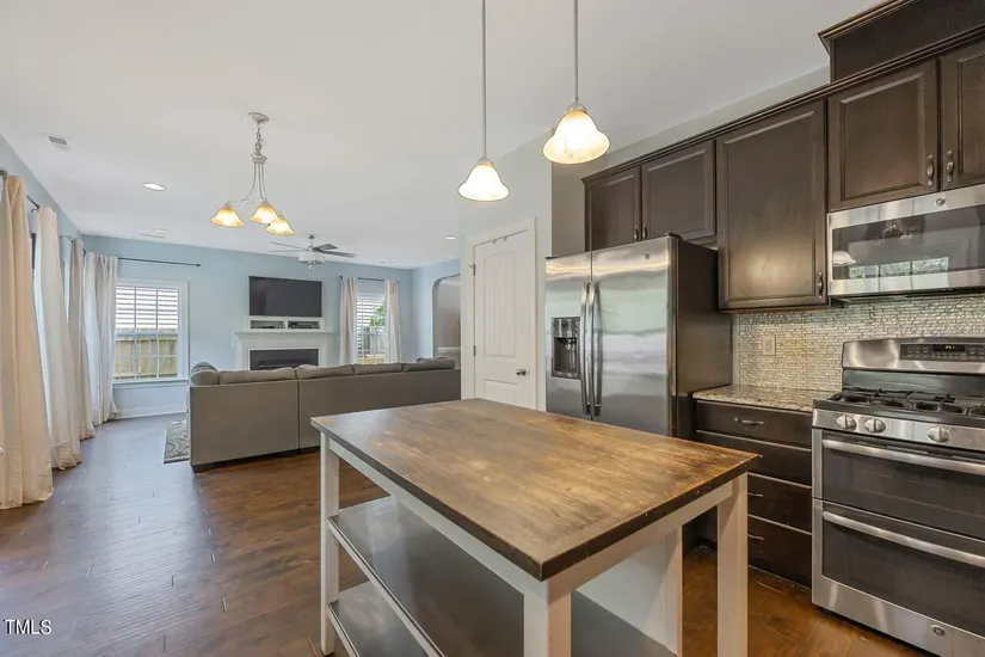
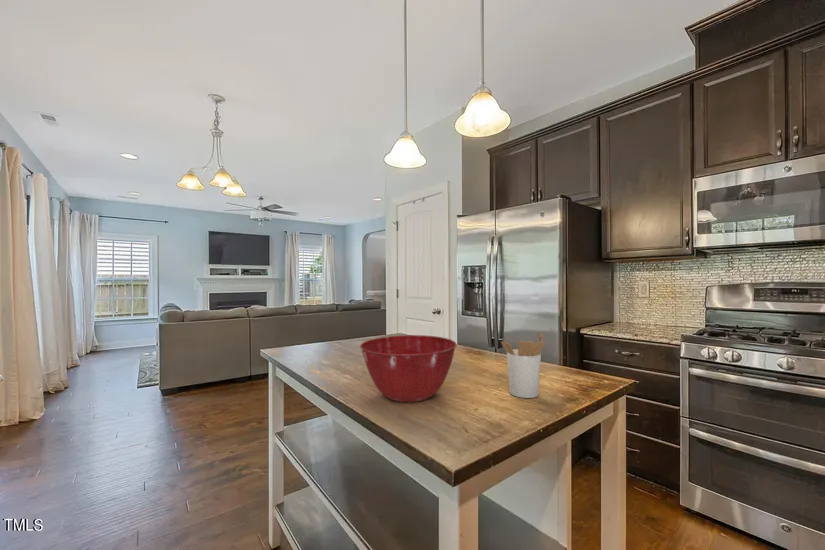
+ mixing bowl [359,334,458,403]
+ utensil holder [500,332,546,399]
